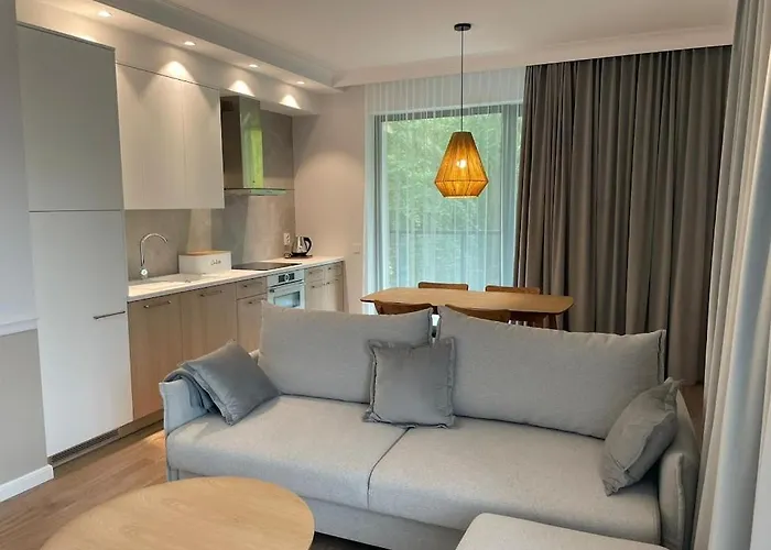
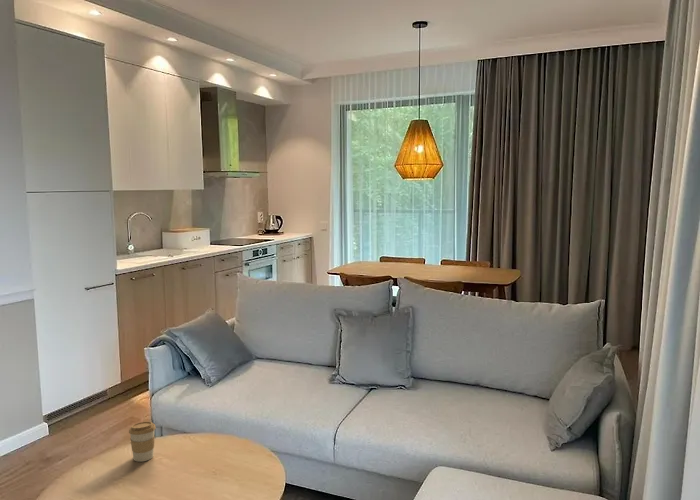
+ coffee cup [128,421,157,463]
